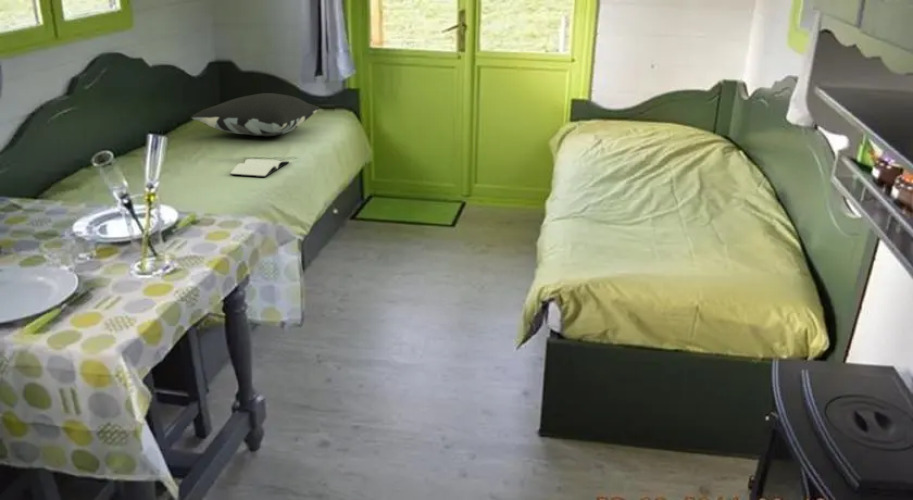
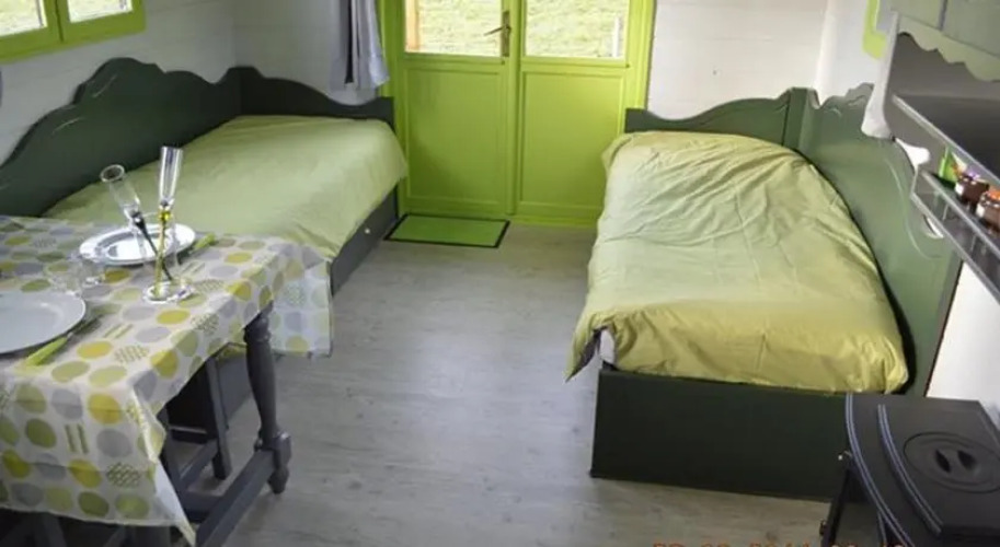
- pillow [189,92,320,137]
- book [229,158,290,178]
